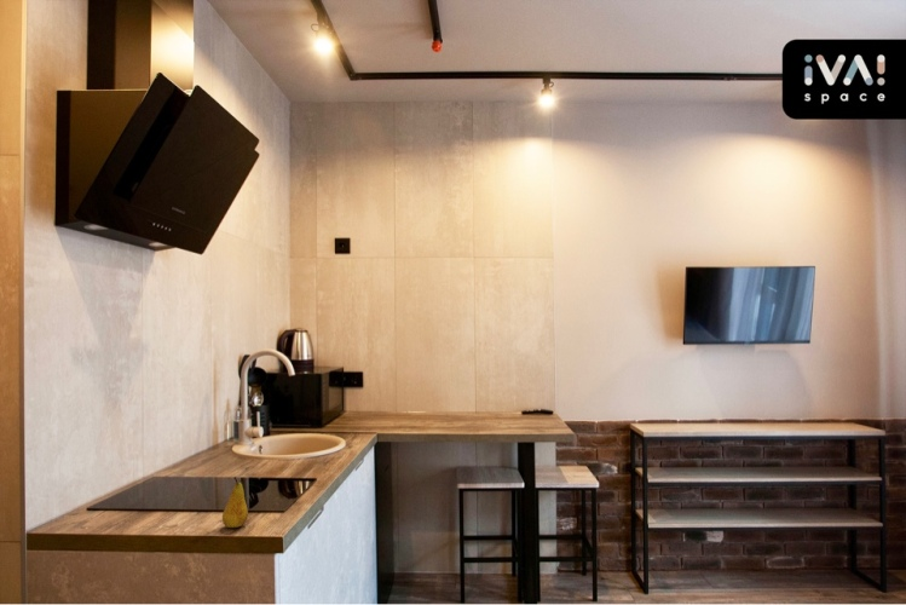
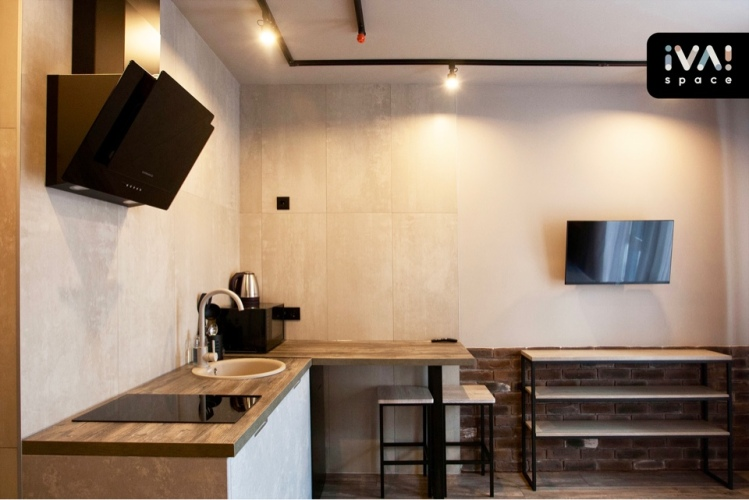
- fruit [221,476,249,529]
